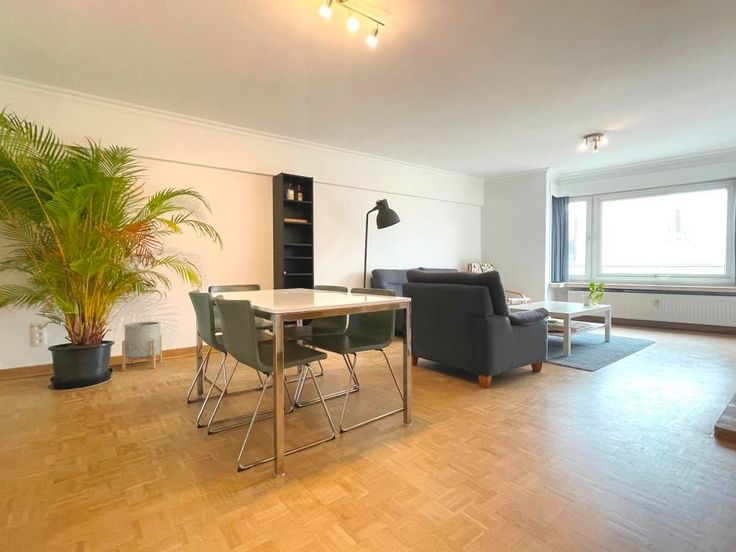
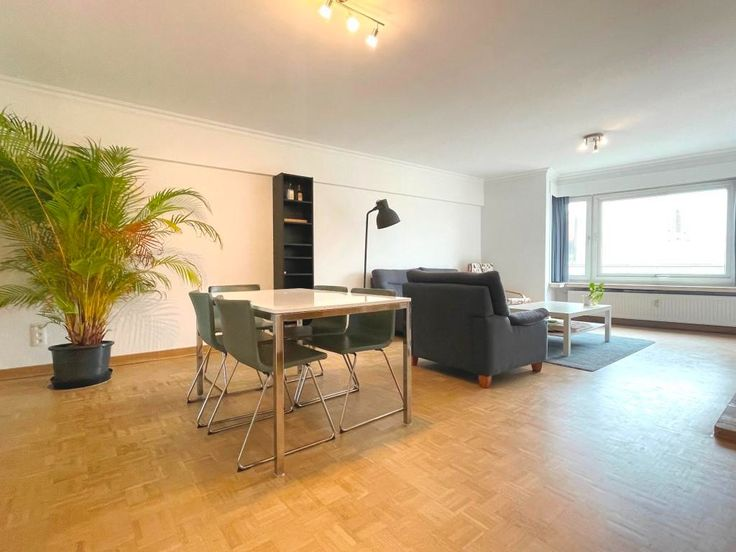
- planter [121,321,163,371]
